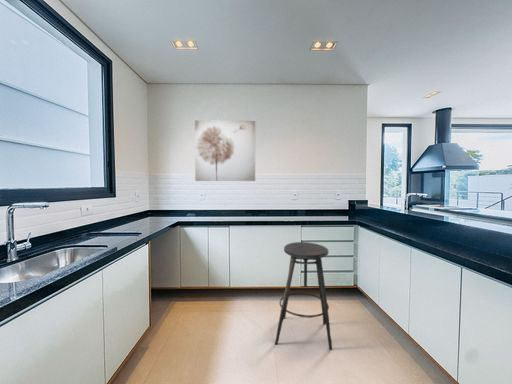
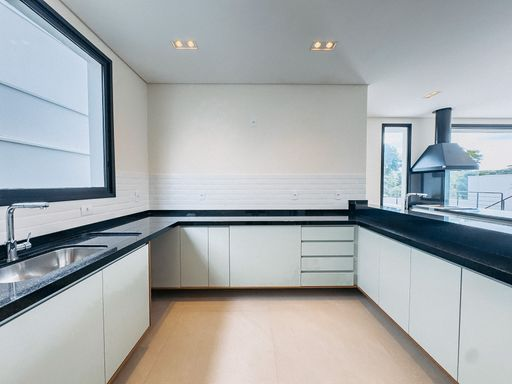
- stool [274,241,333,350]
- wall art [194,120,256,182]
